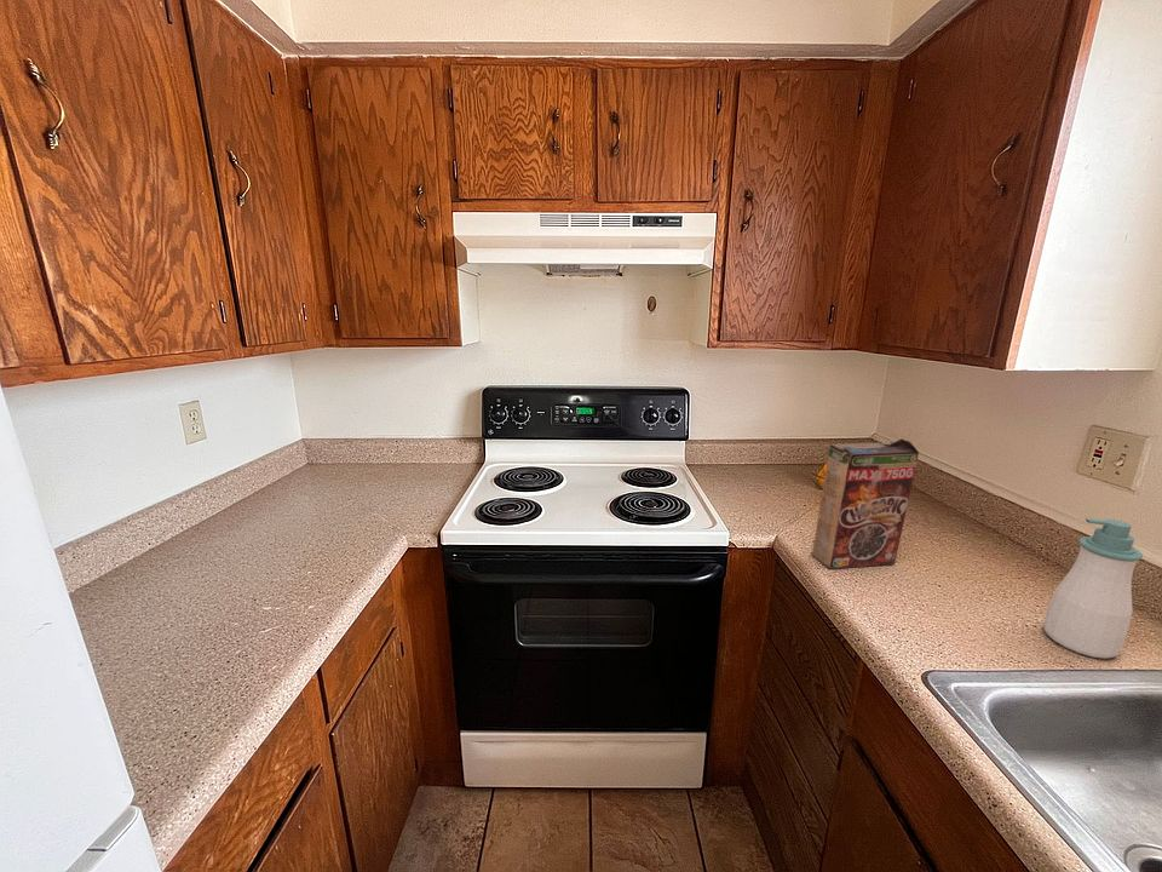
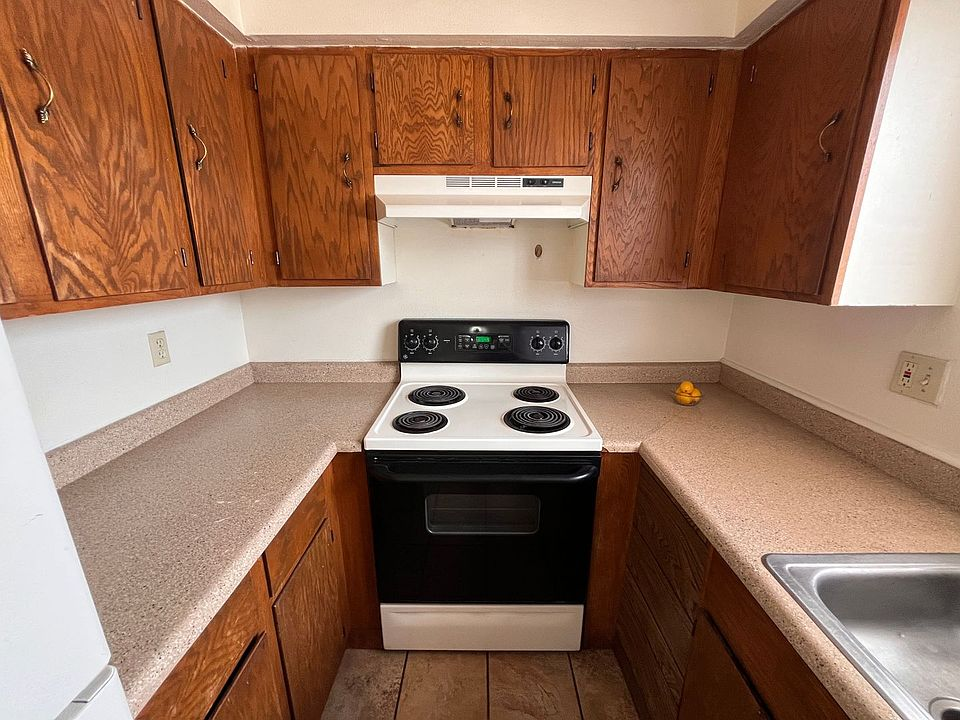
- soap bottle [1042,517,1144,660]
- cereal box [810,437,920,570]
